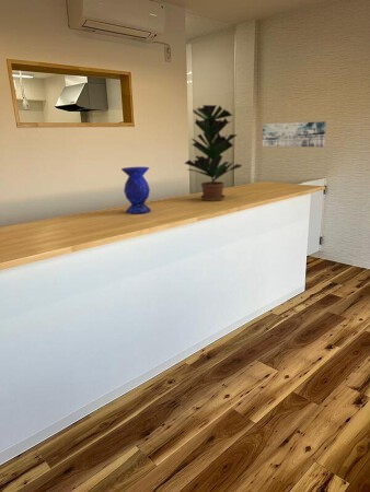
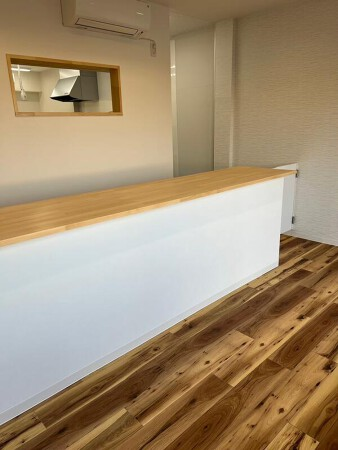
- potted plant [183,104,243,202]
- vase [120,166,152,215]
- wall art [261,120,327,148]
